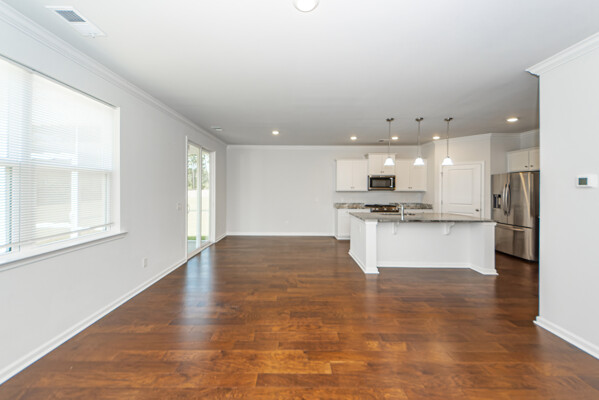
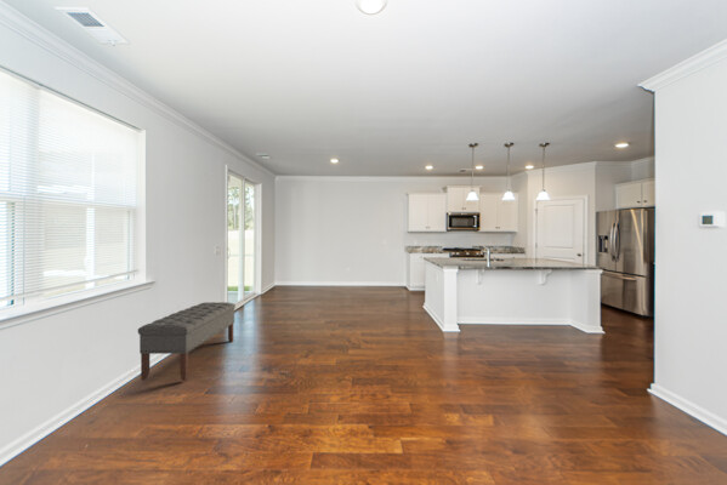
+ bench [137,301,237,382]
